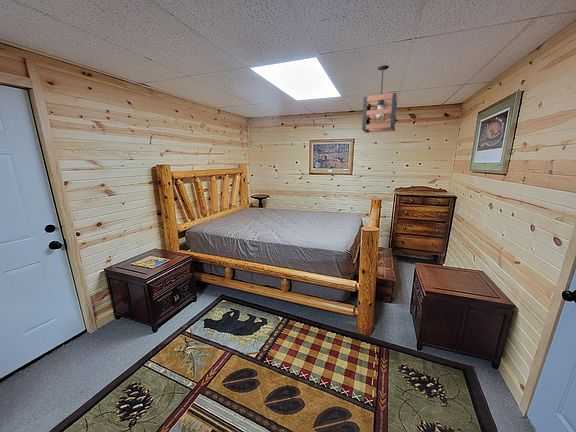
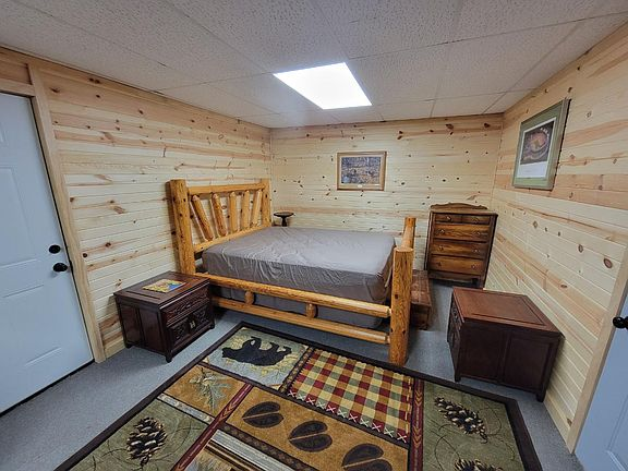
- pendant light [361,64,398,134]
